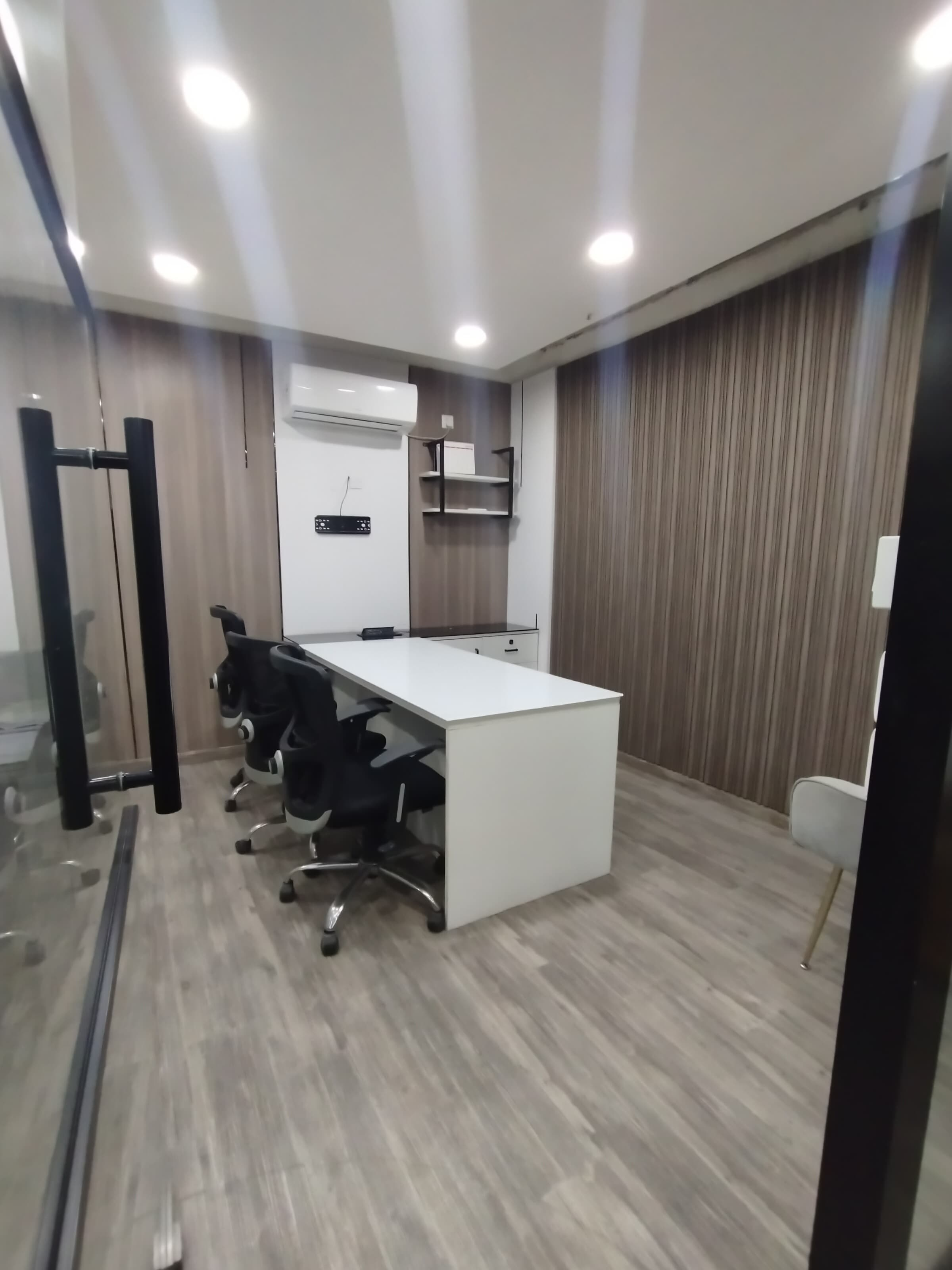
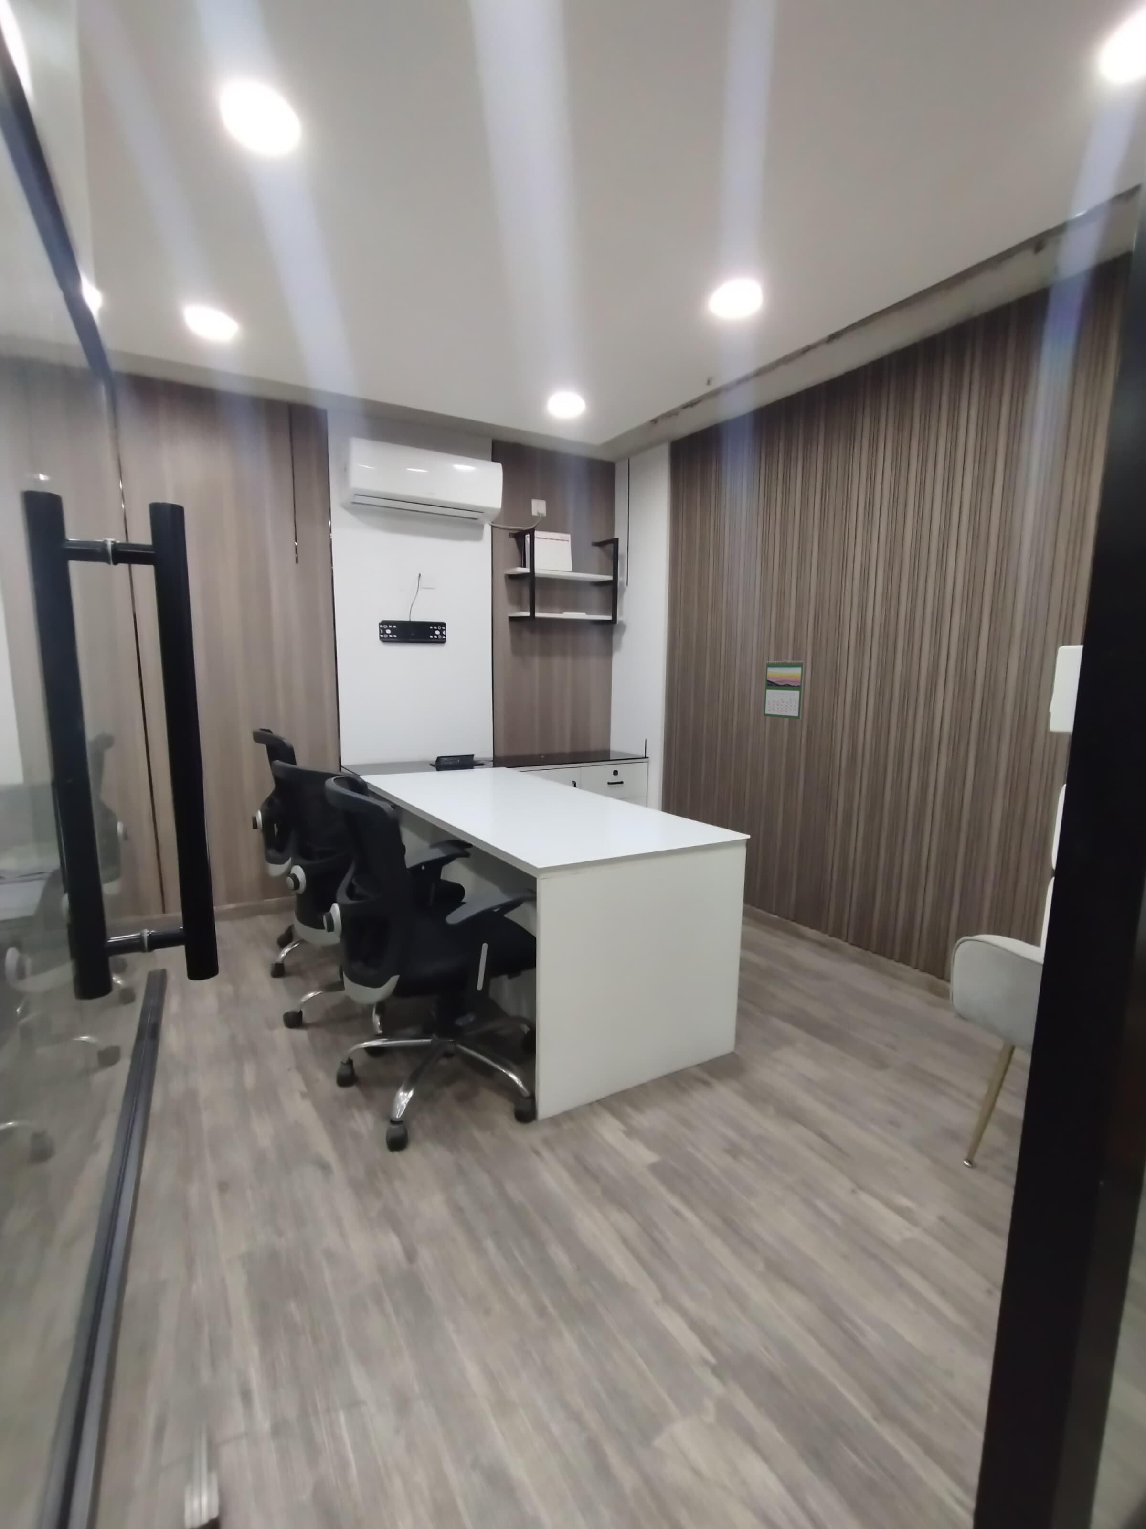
+ calendar [763,660,804,720]
